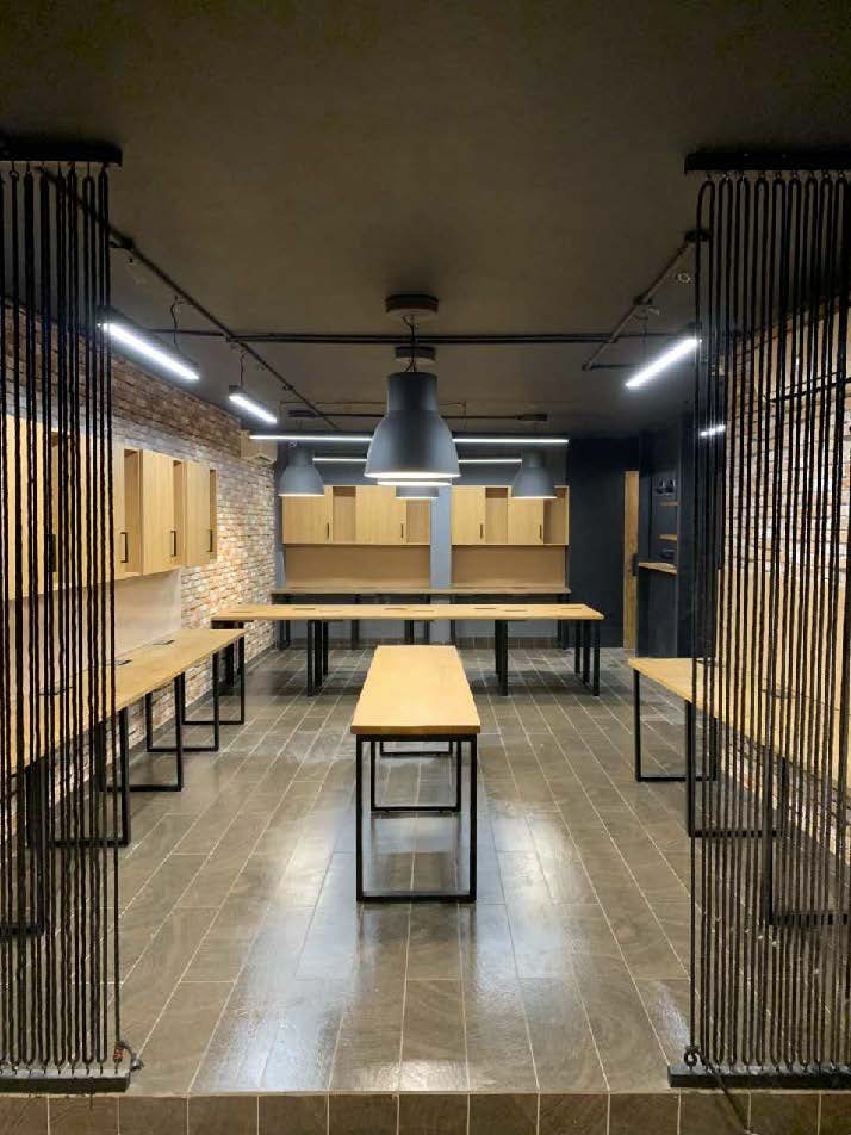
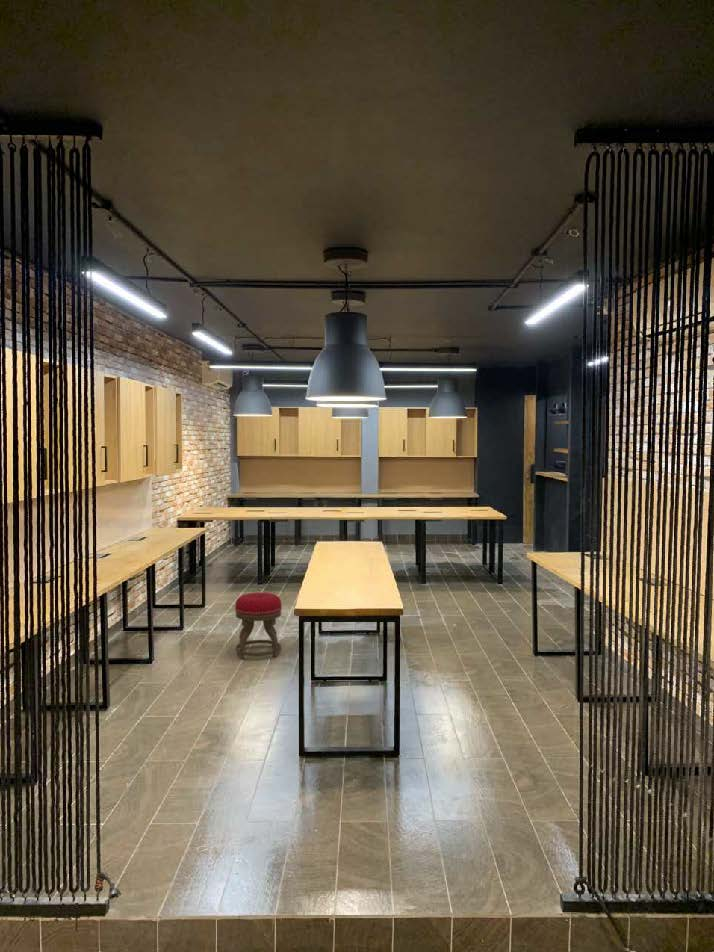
+ stool [234,591,283,660]
